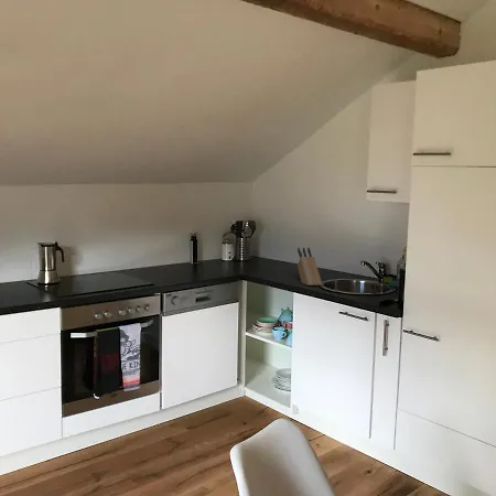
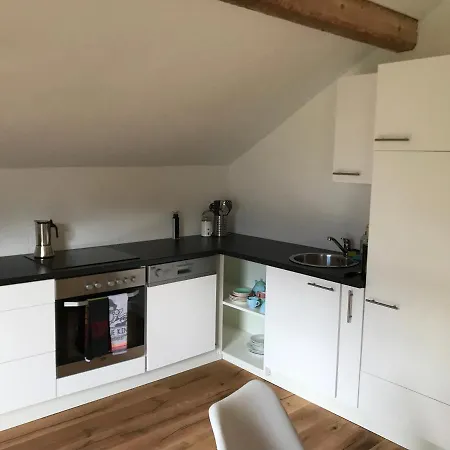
- knife block [296,247,323,287]
